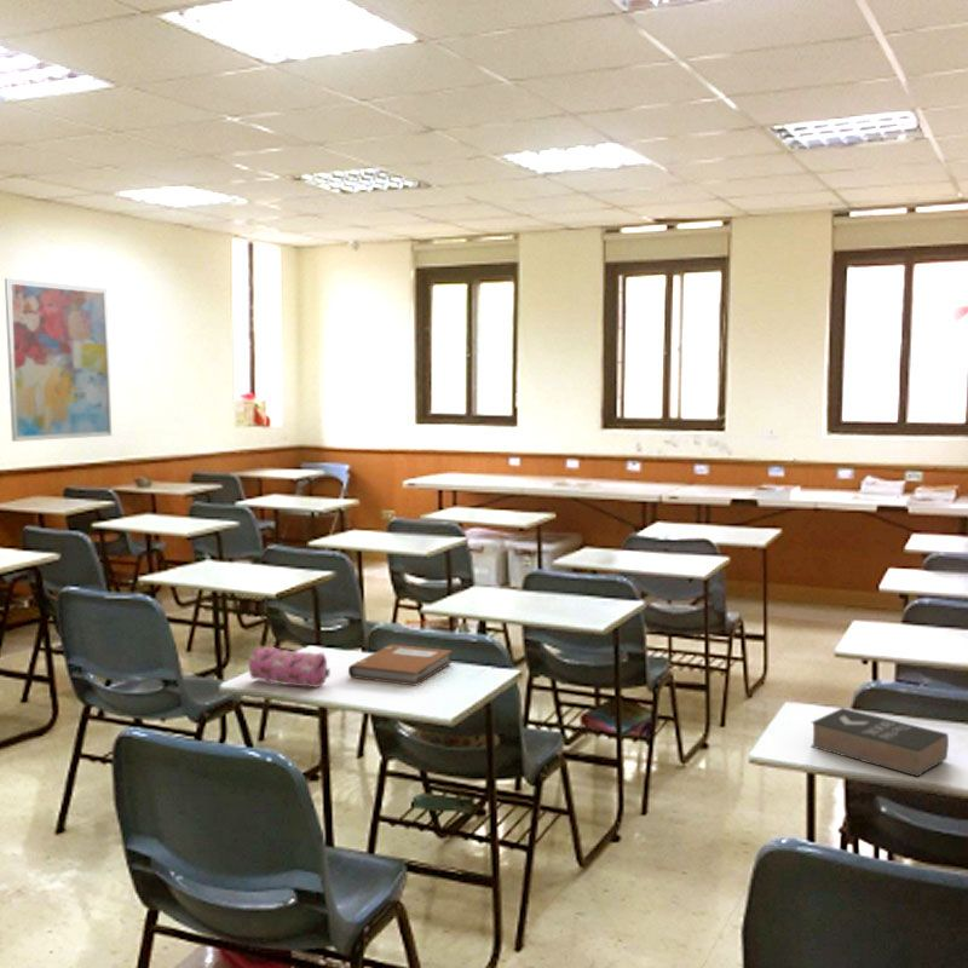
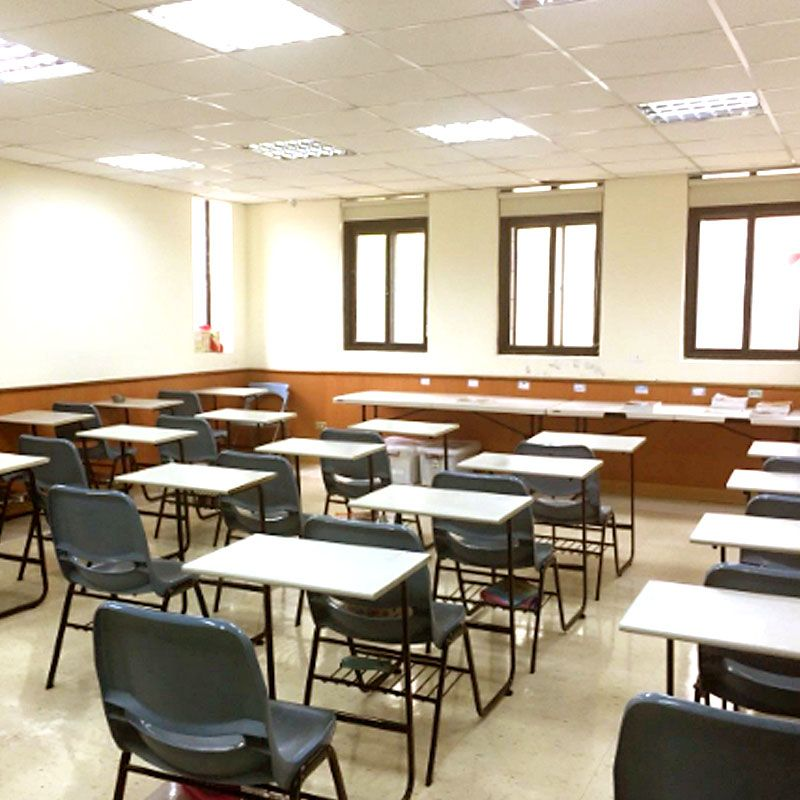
- pencil case [248,645,332,688]
- wall art [4,277,113,443]
- notebook [347,644,454,687]
- book [809,707,950,778]
